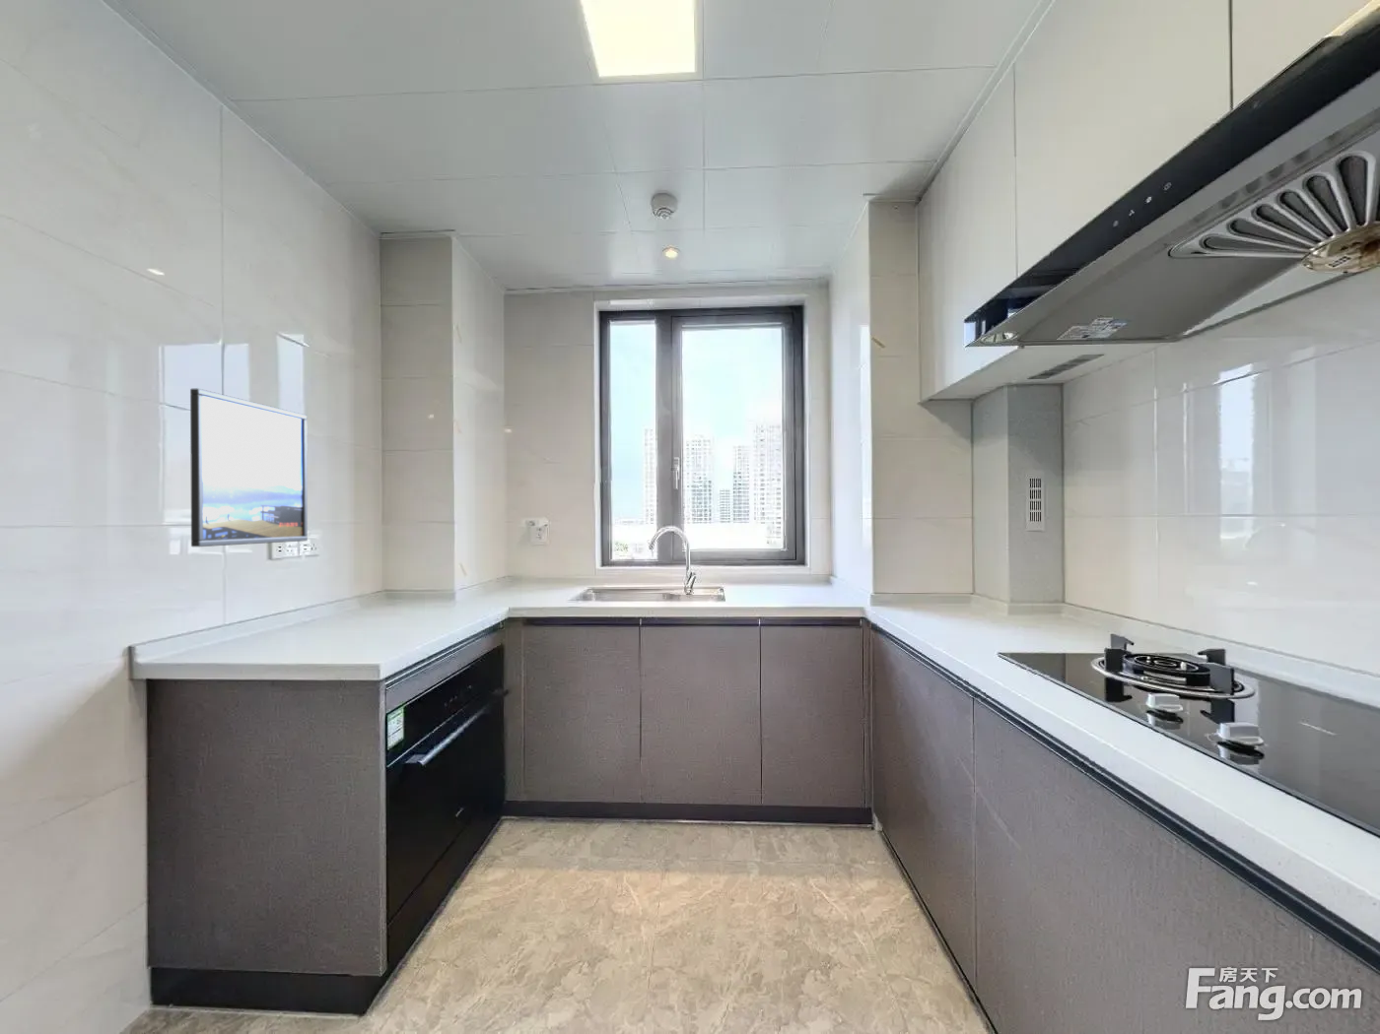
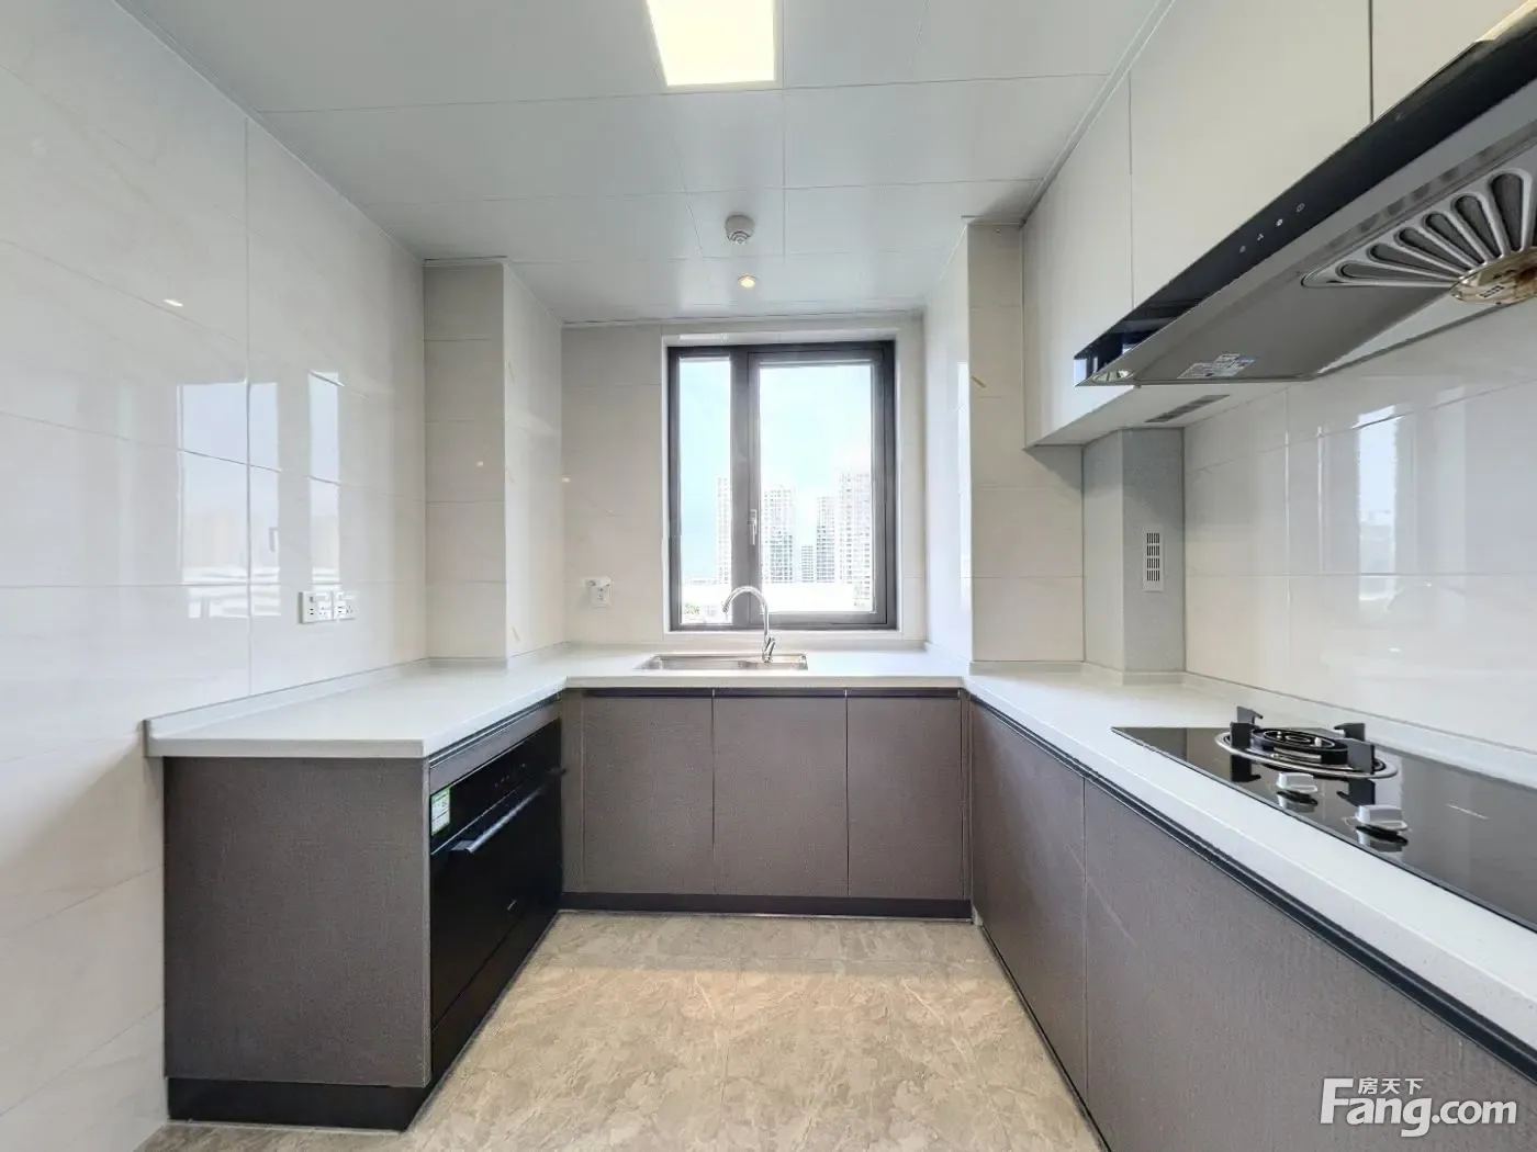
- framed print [189,387,309,547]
